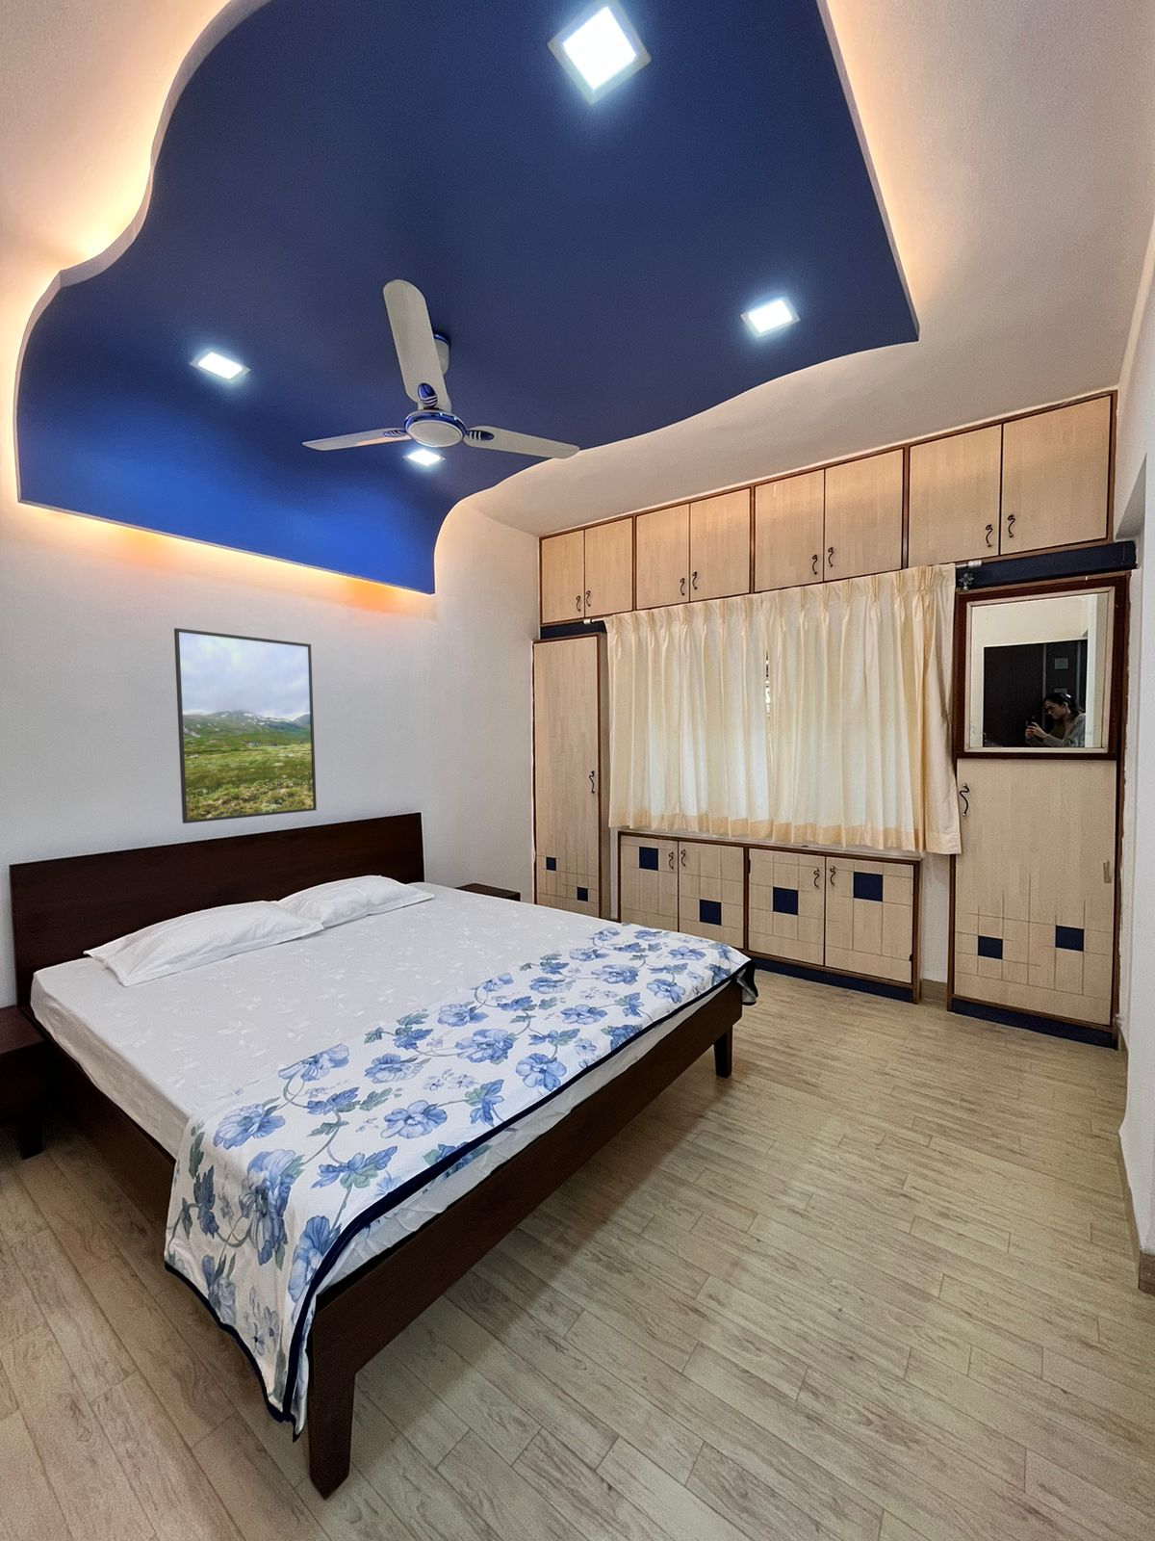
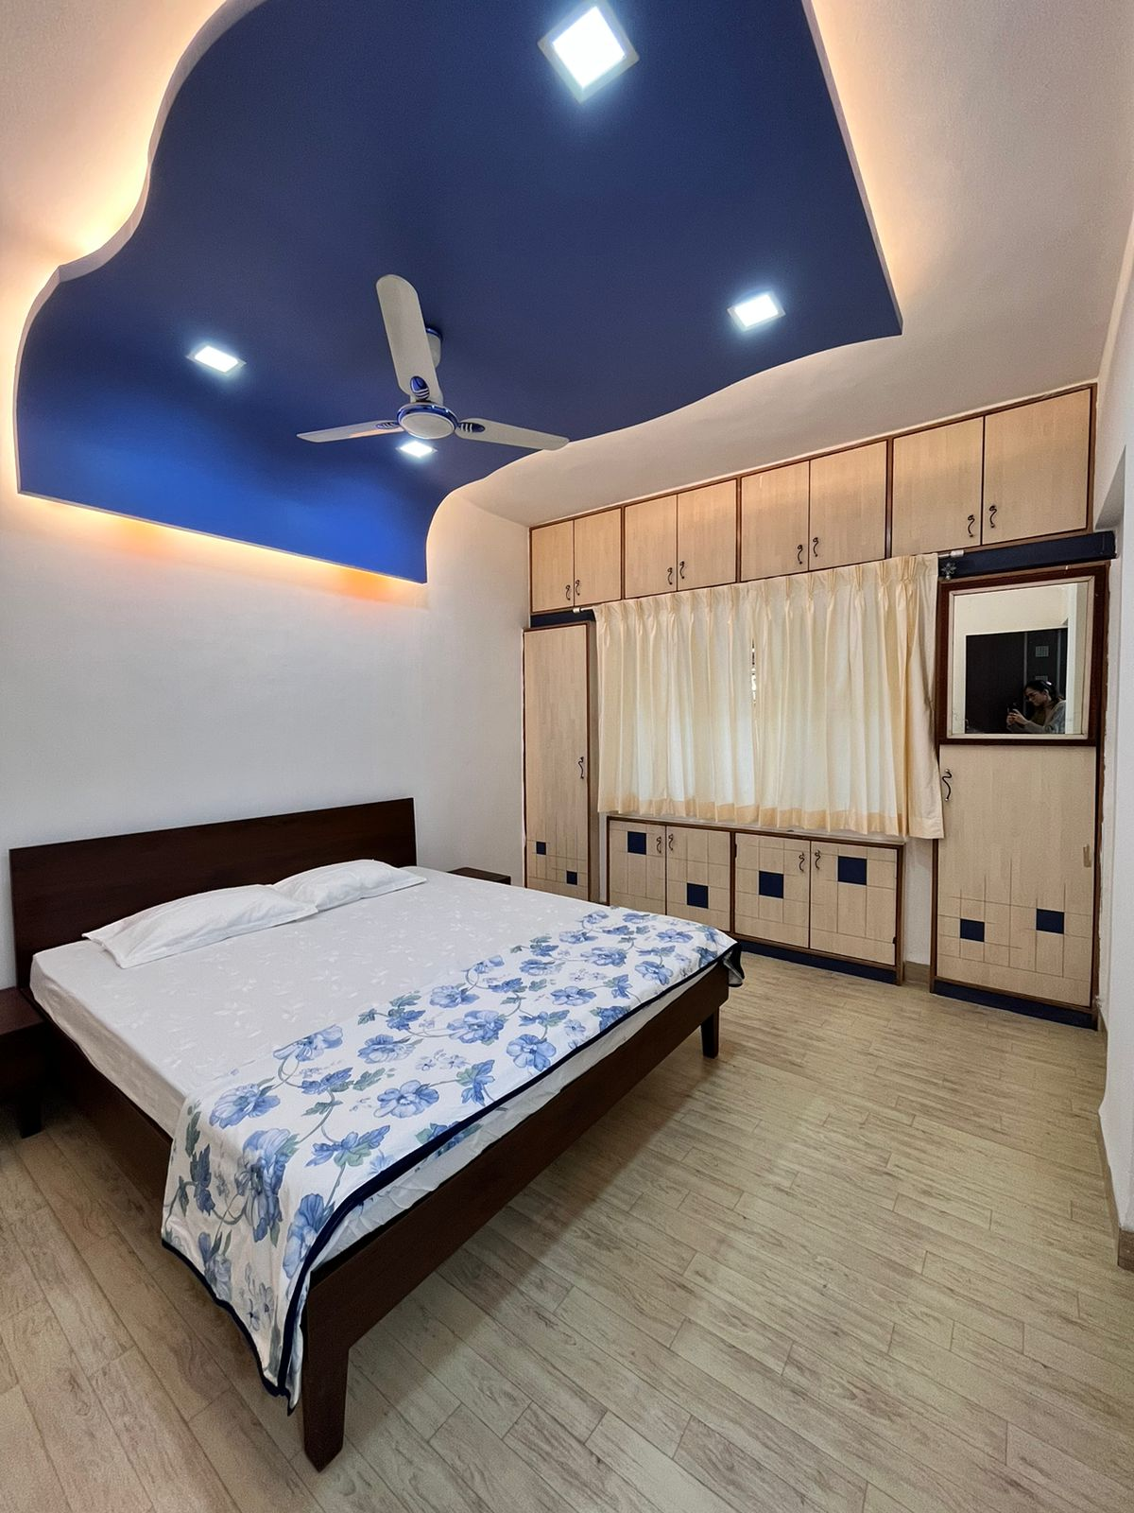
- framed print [173,627,318,824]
